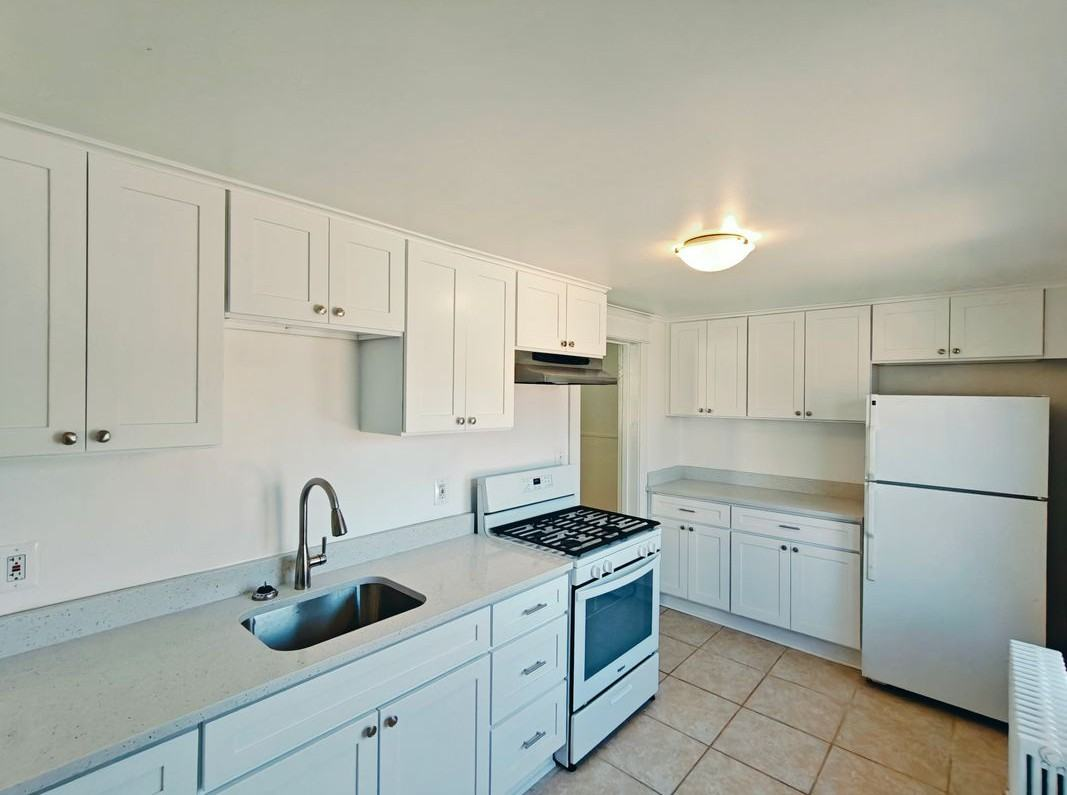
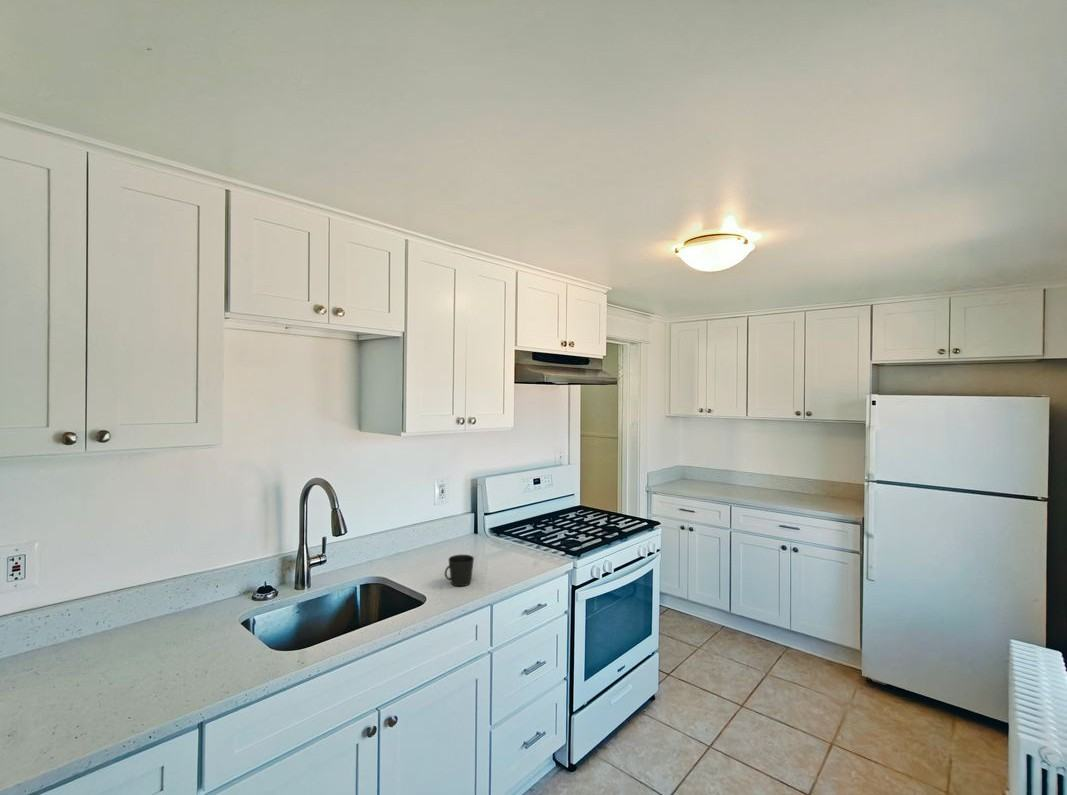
+ cup [444,554,475,587]
